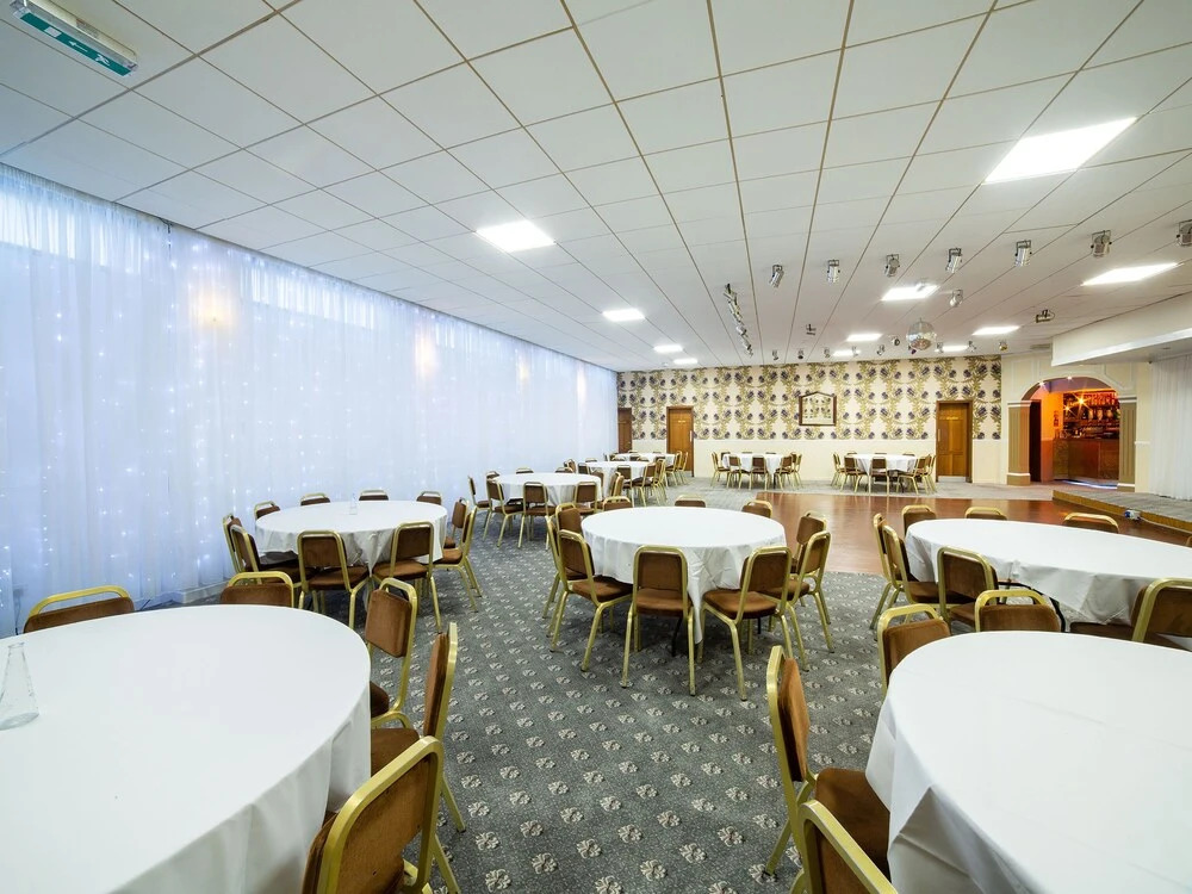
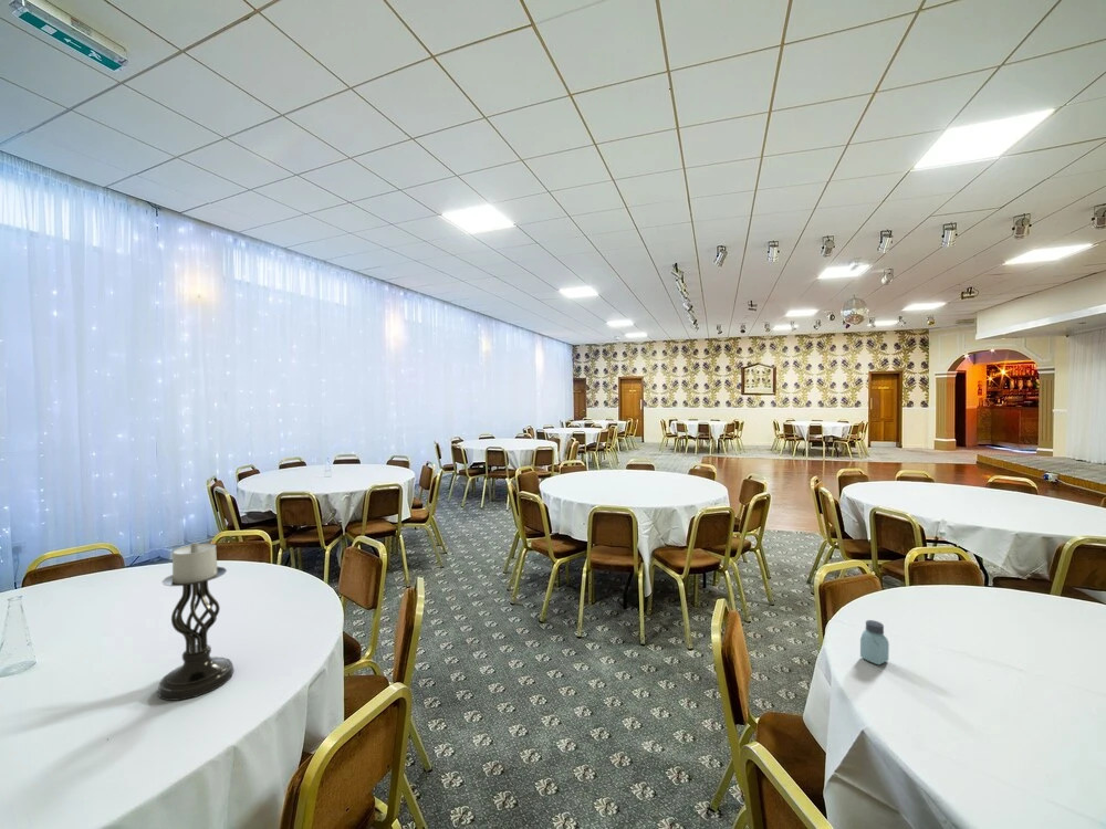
+ saltshaker [859,619,890,665]
+ candle holder [157,542,236,702]
